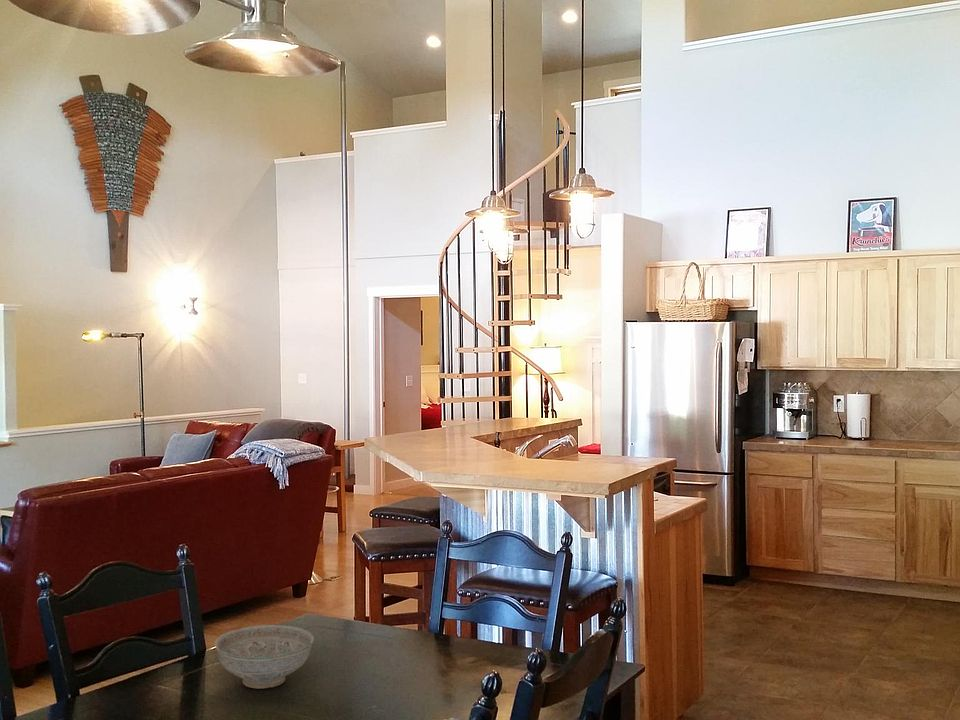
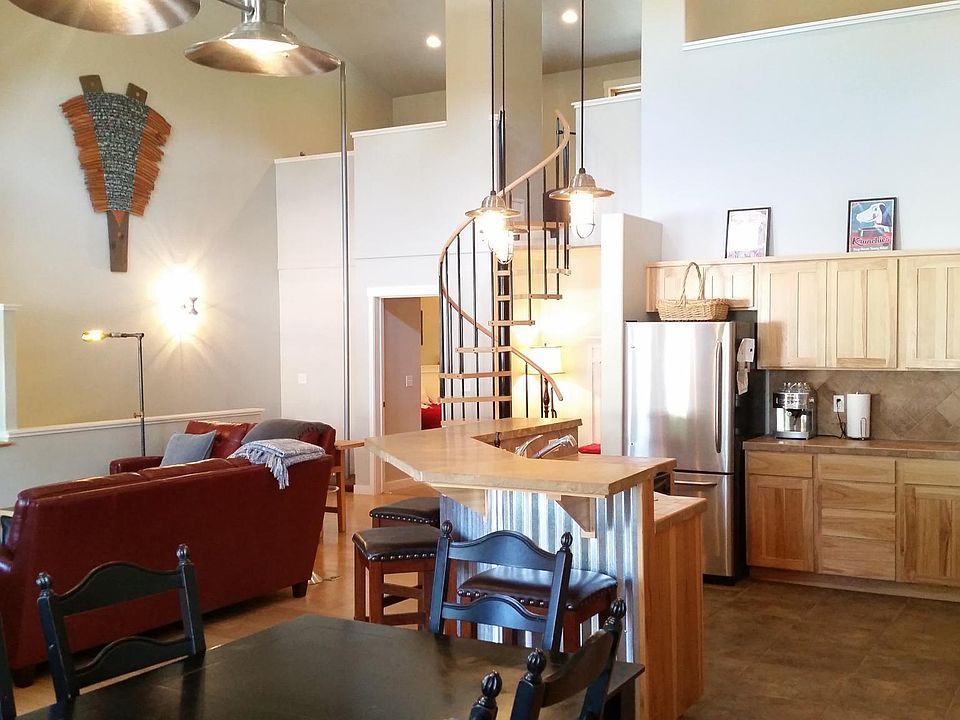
- decorative bowl [214,624,315,690]
